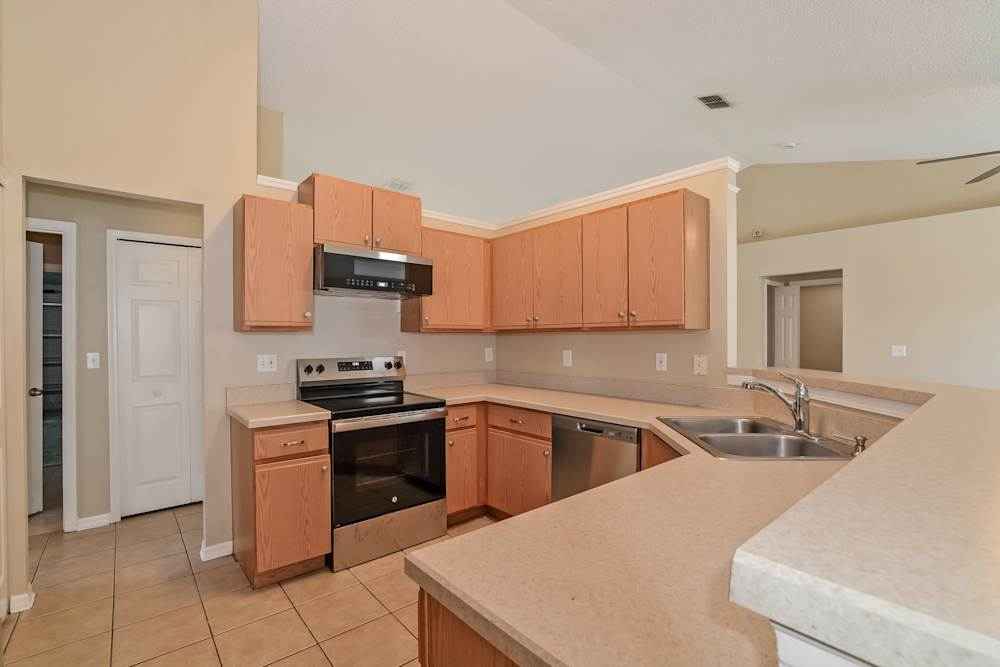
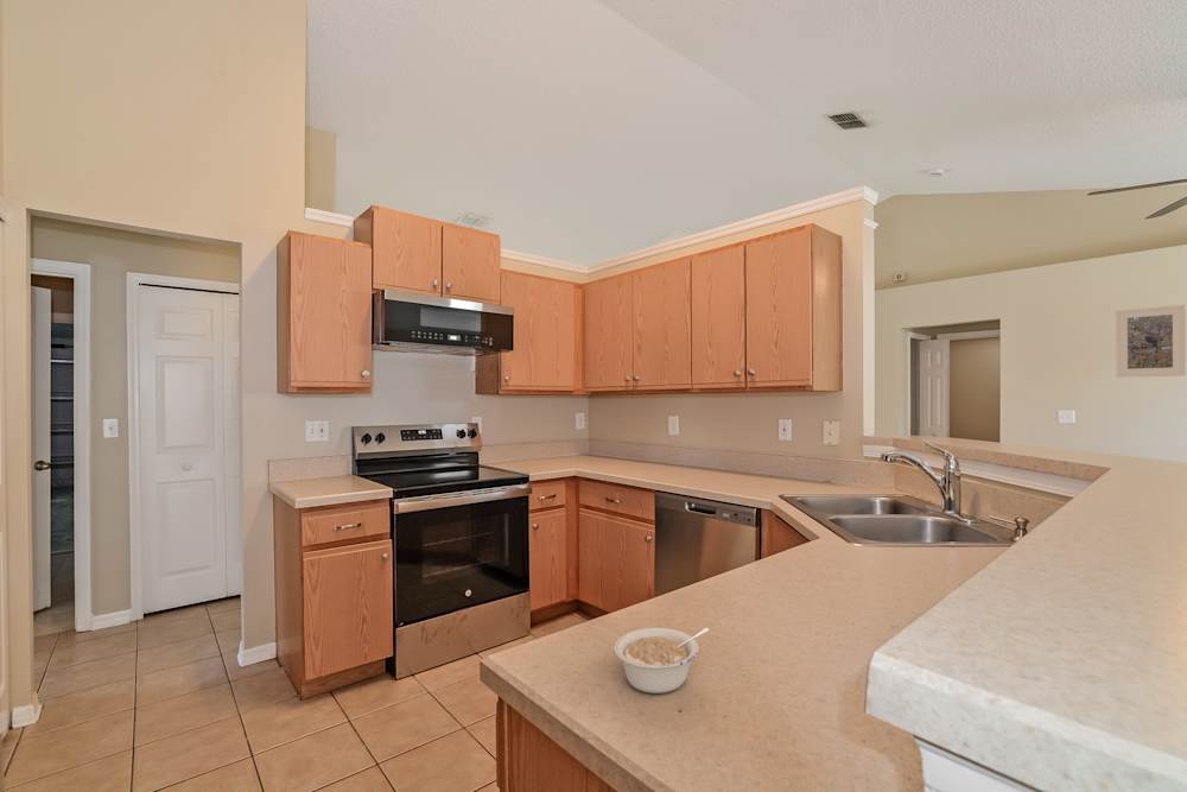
+ legume [612,627,711,695]
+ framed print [1115,304,1187,379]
